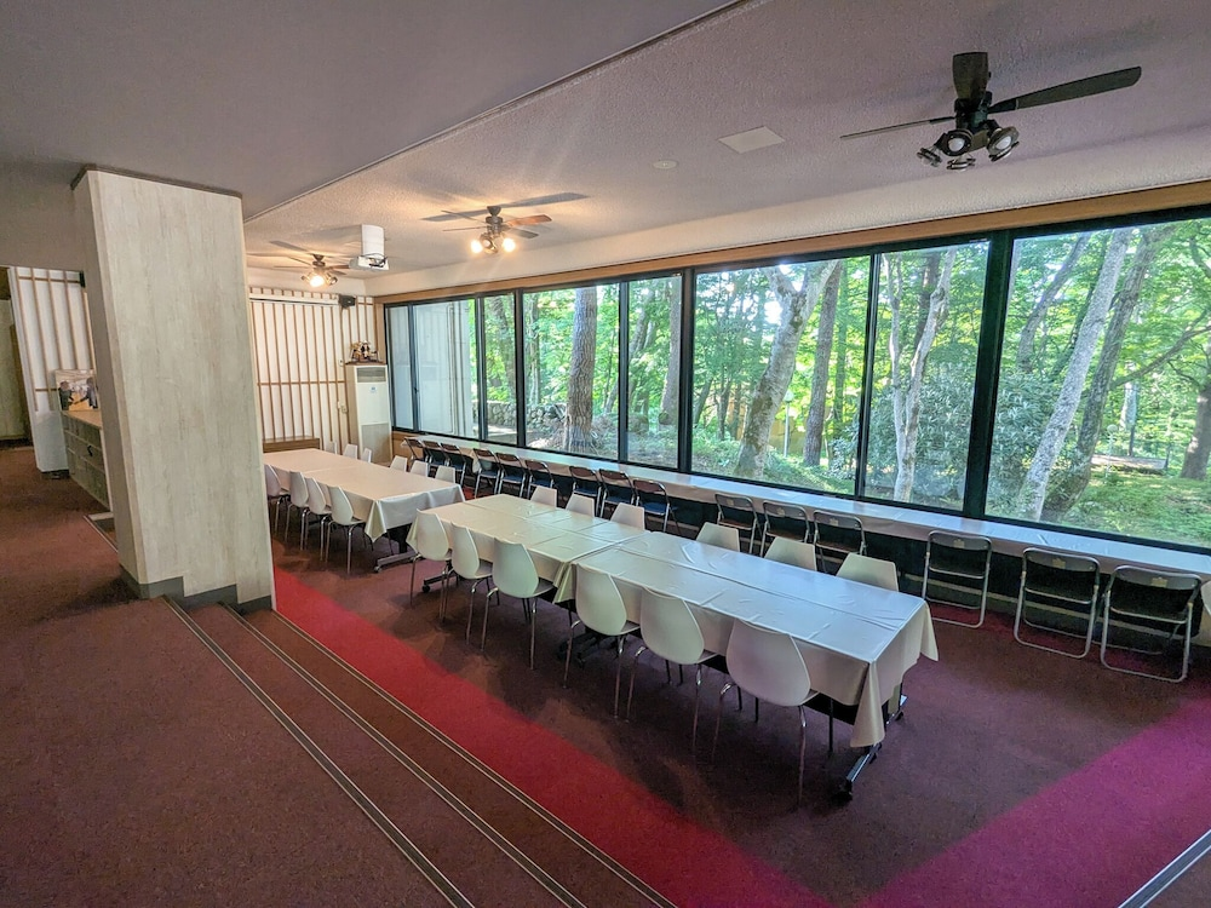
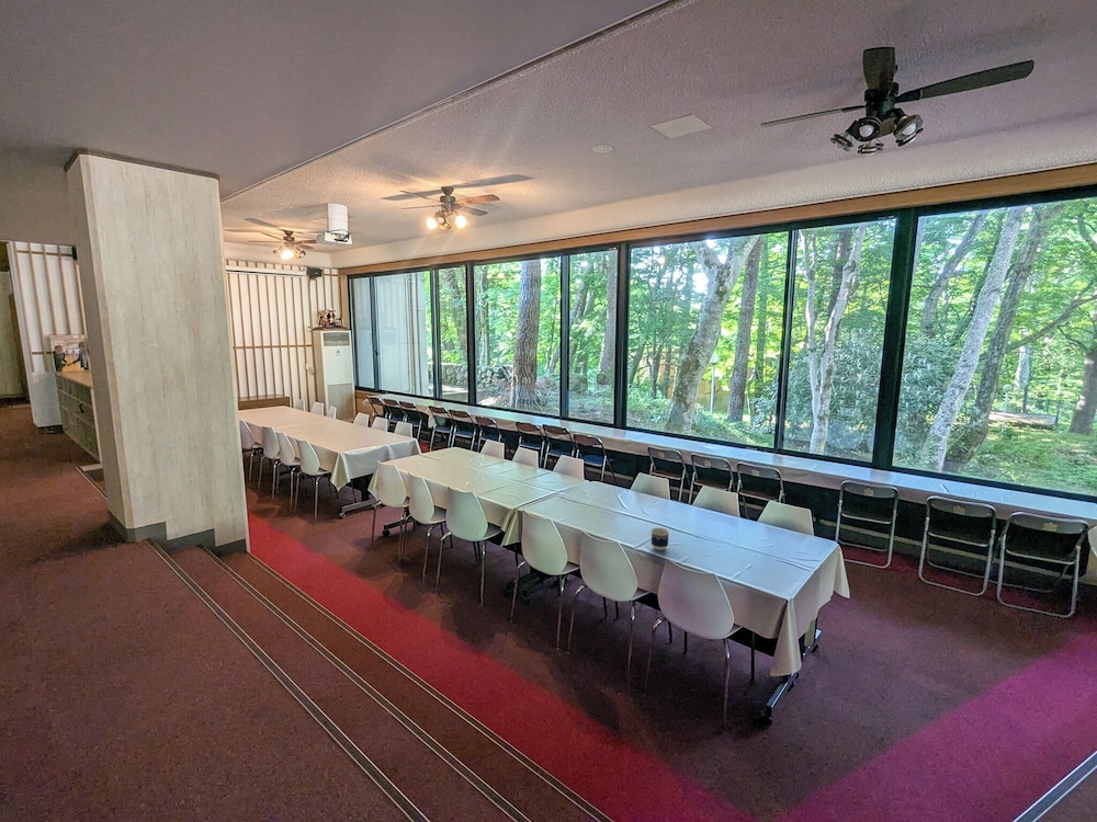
+ cup [651,527,670,551]
